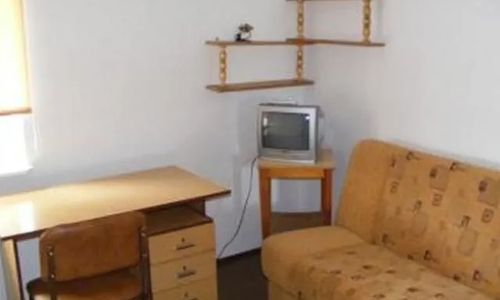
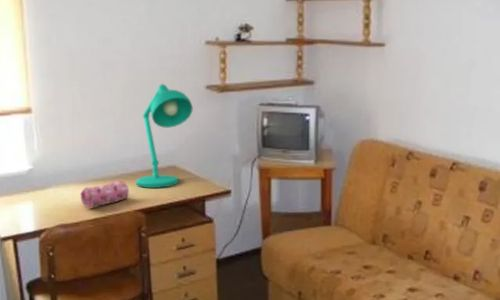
+ pencil case [79,180,130,208]
+ desk lamp [135,83,194,189]
